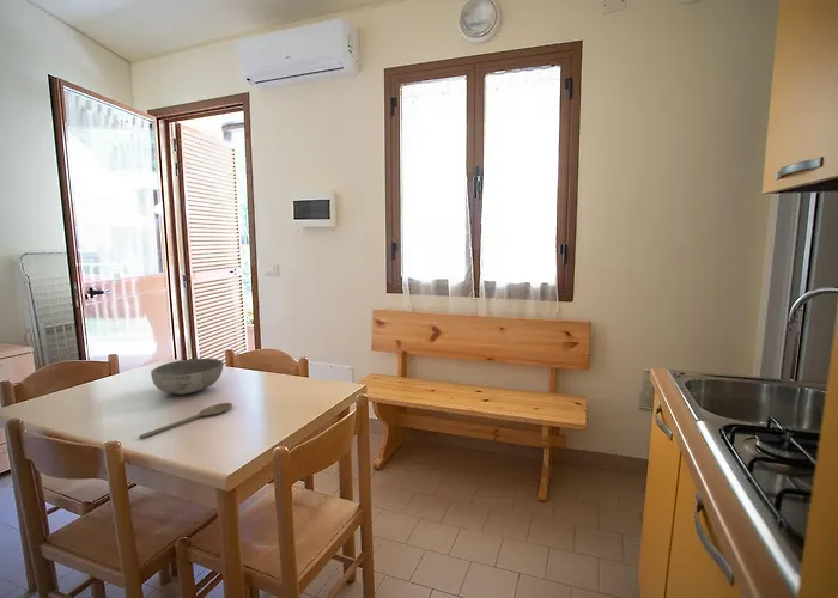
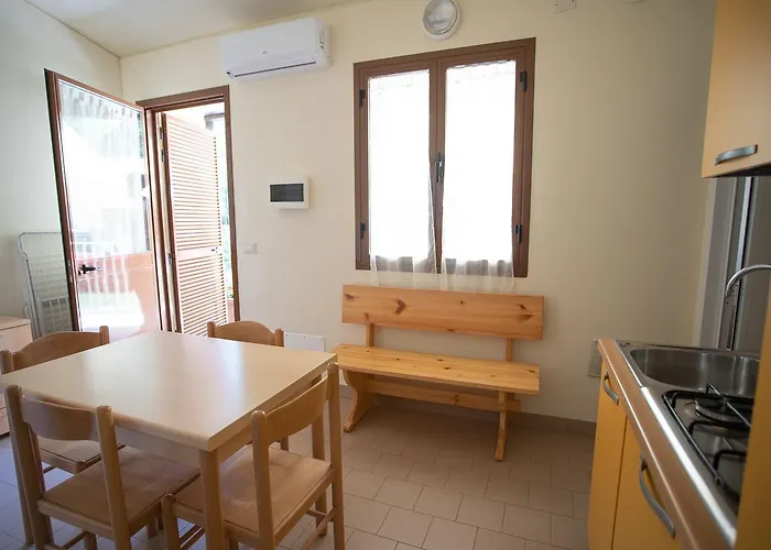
- bowl [150,358,225,396]
- wooden spoon [139,402,233,439]
